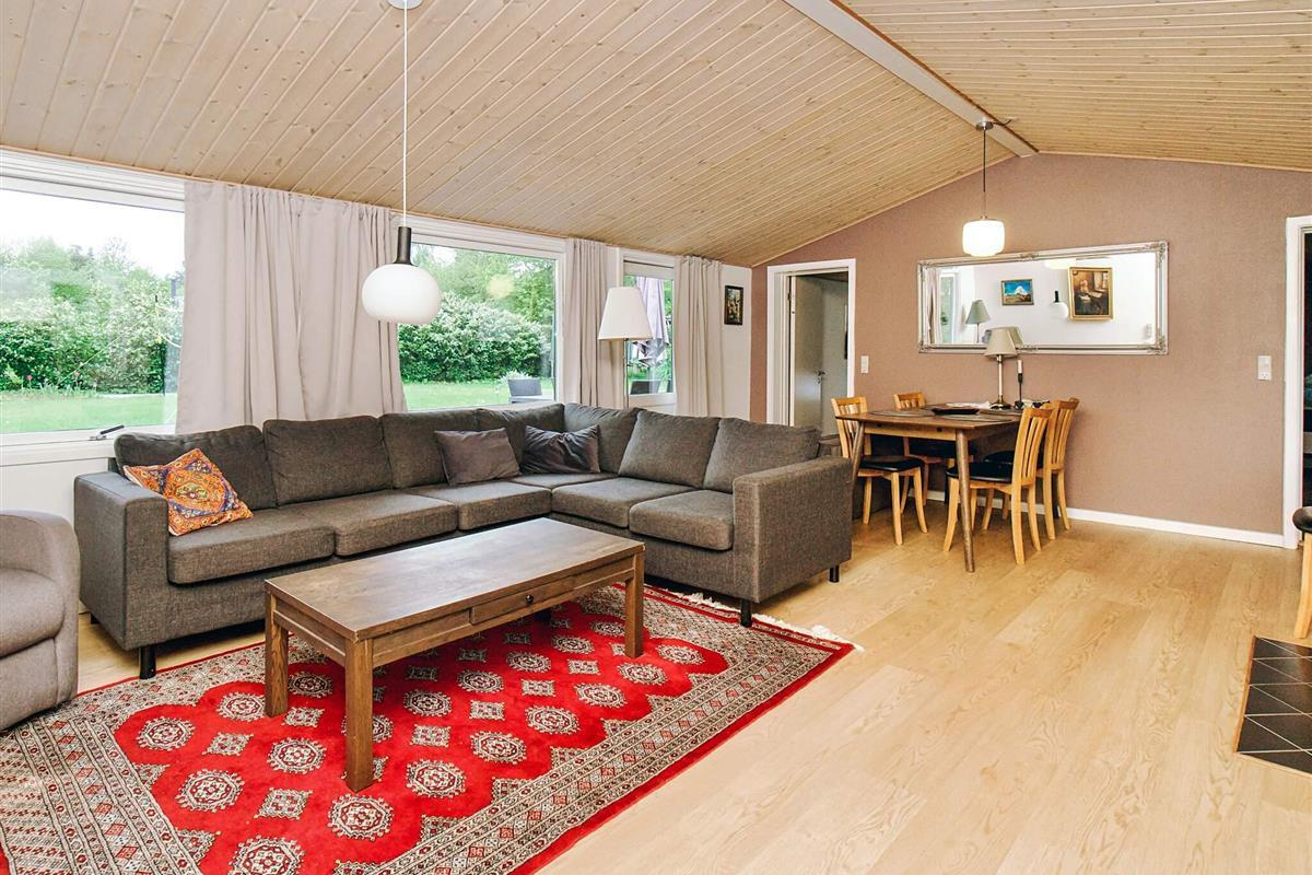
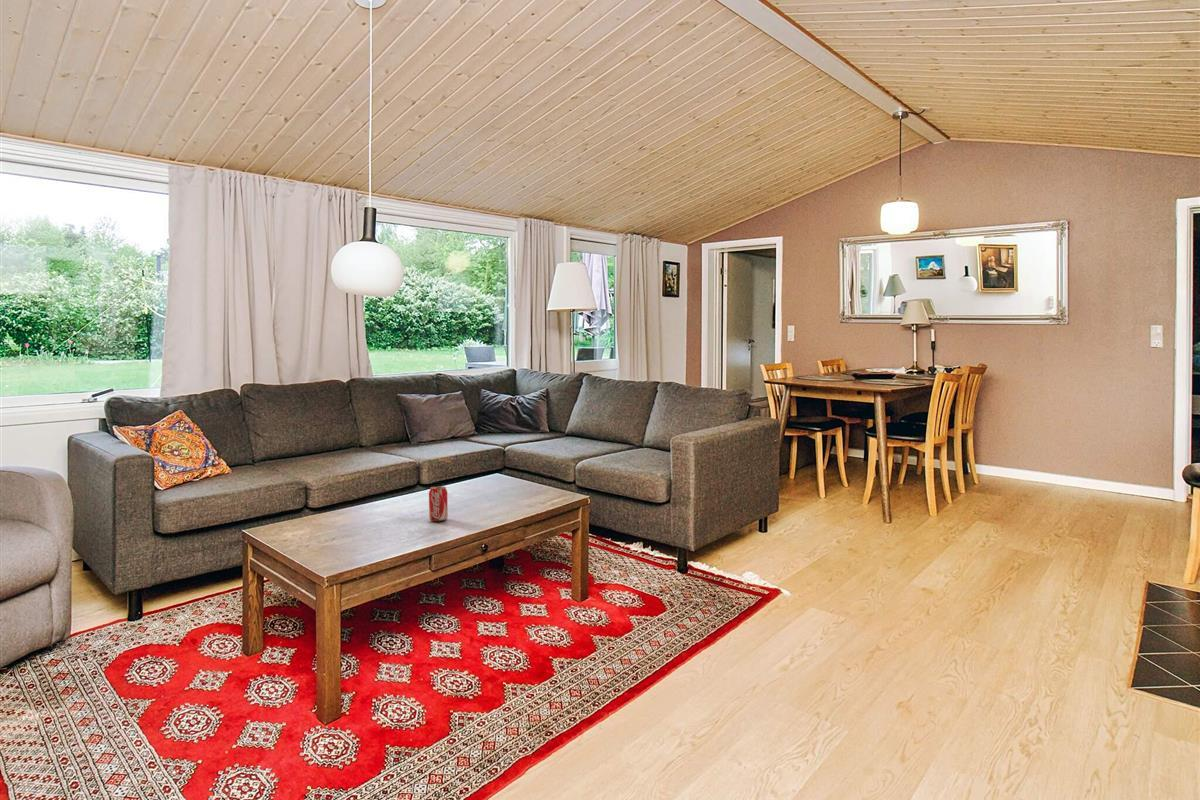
+ beverage can [428,485,449,522]
